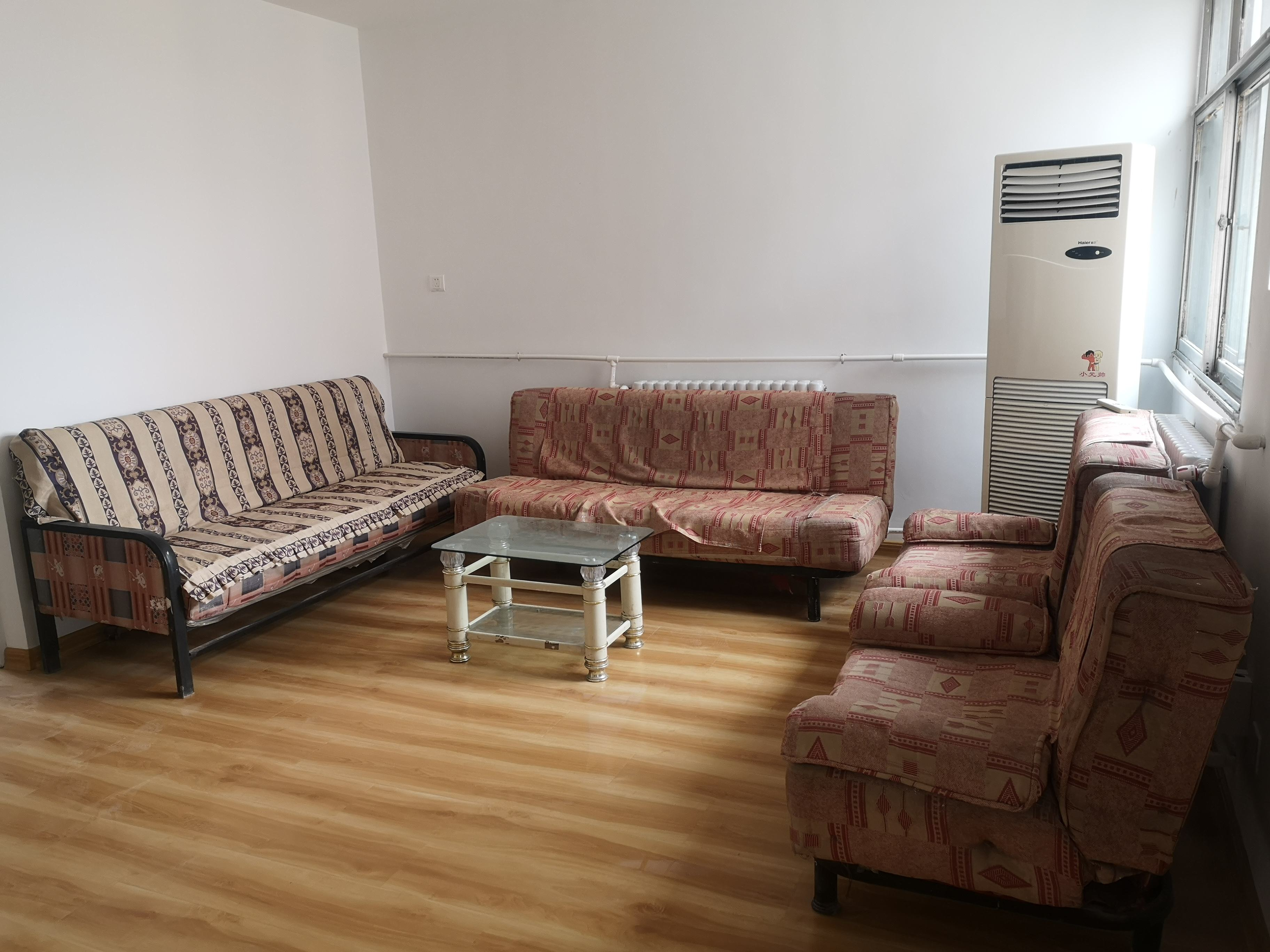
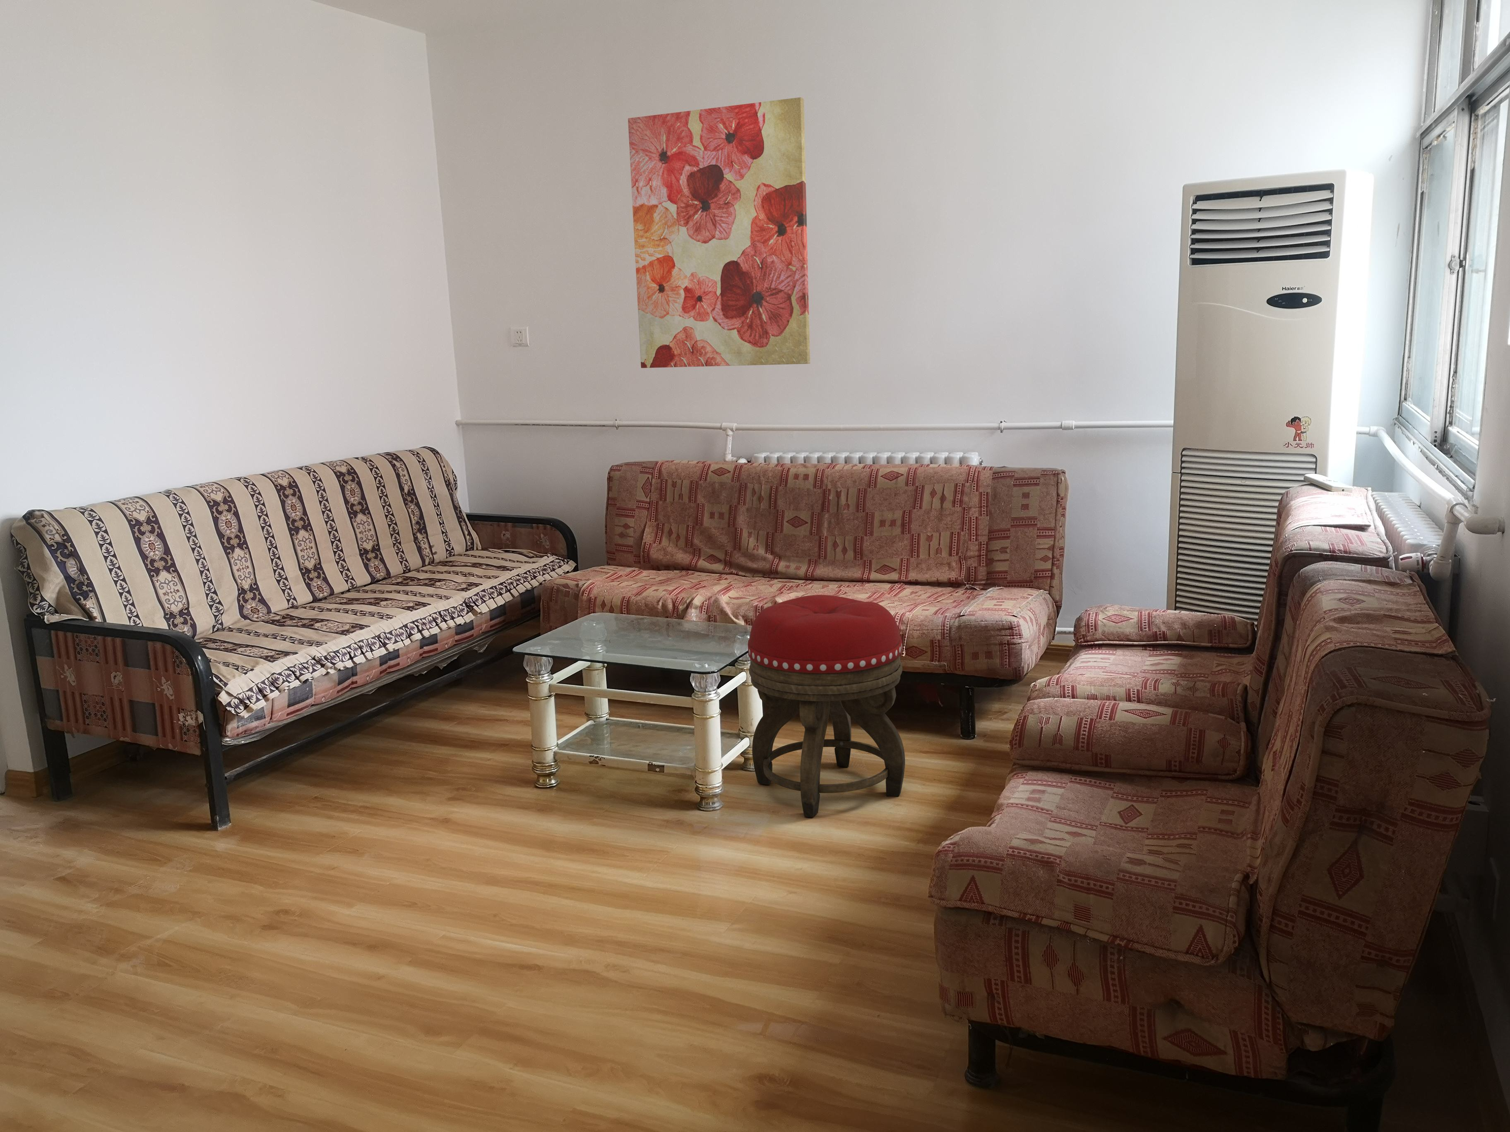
+ wall art [628,96,811,369]
+ footstool [748,595,906,818]
